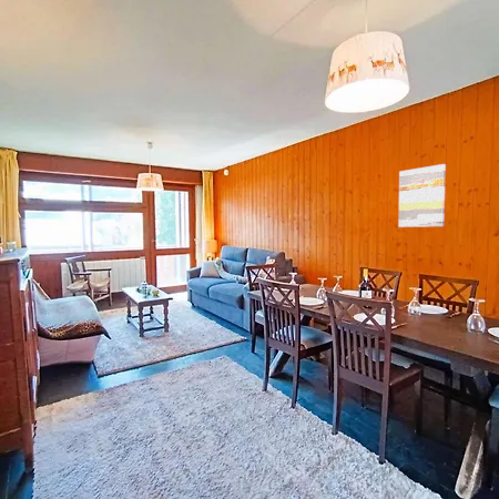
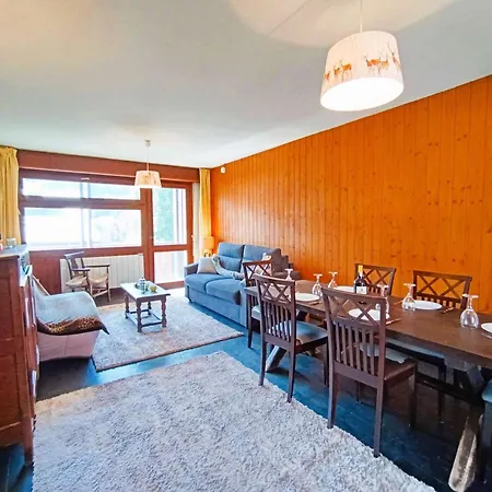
- wall art [397,163,447,228]
